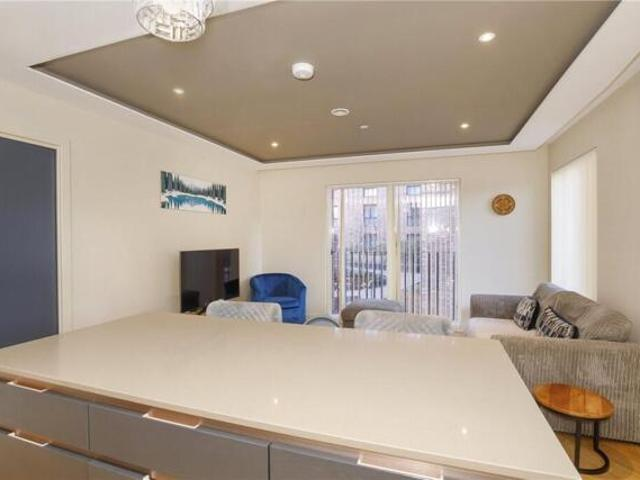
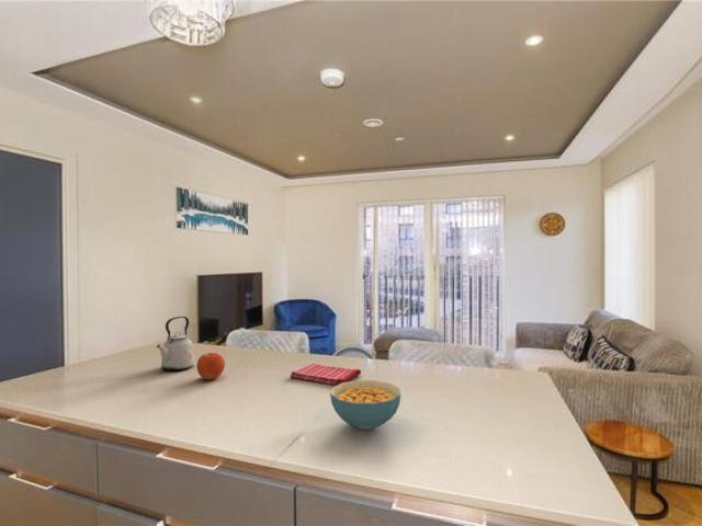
+ dish towel [290,363,362,387]
+ fruit [195,352,226,381]
+ cereal bowl [329,379,401,431]
+ kettle [156,316,195,373]
